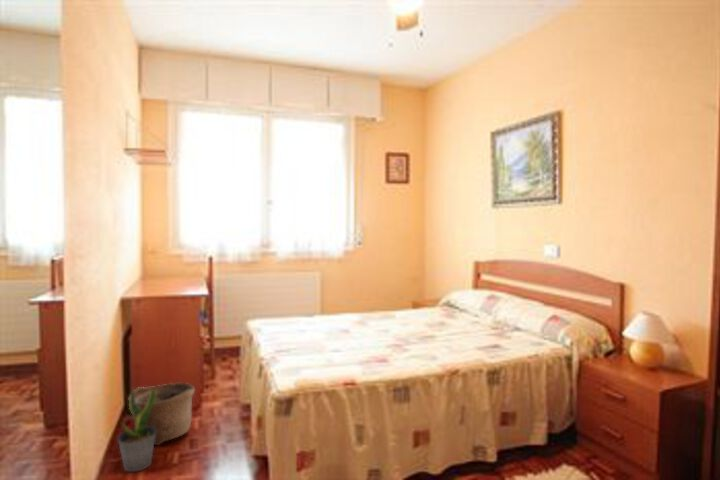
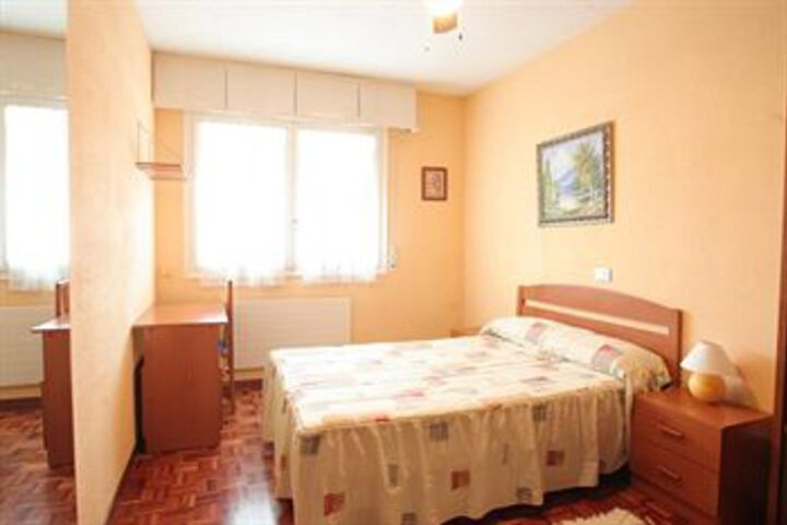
- basket [128,382,195,447]
- potted plant [116,386,156,473]
